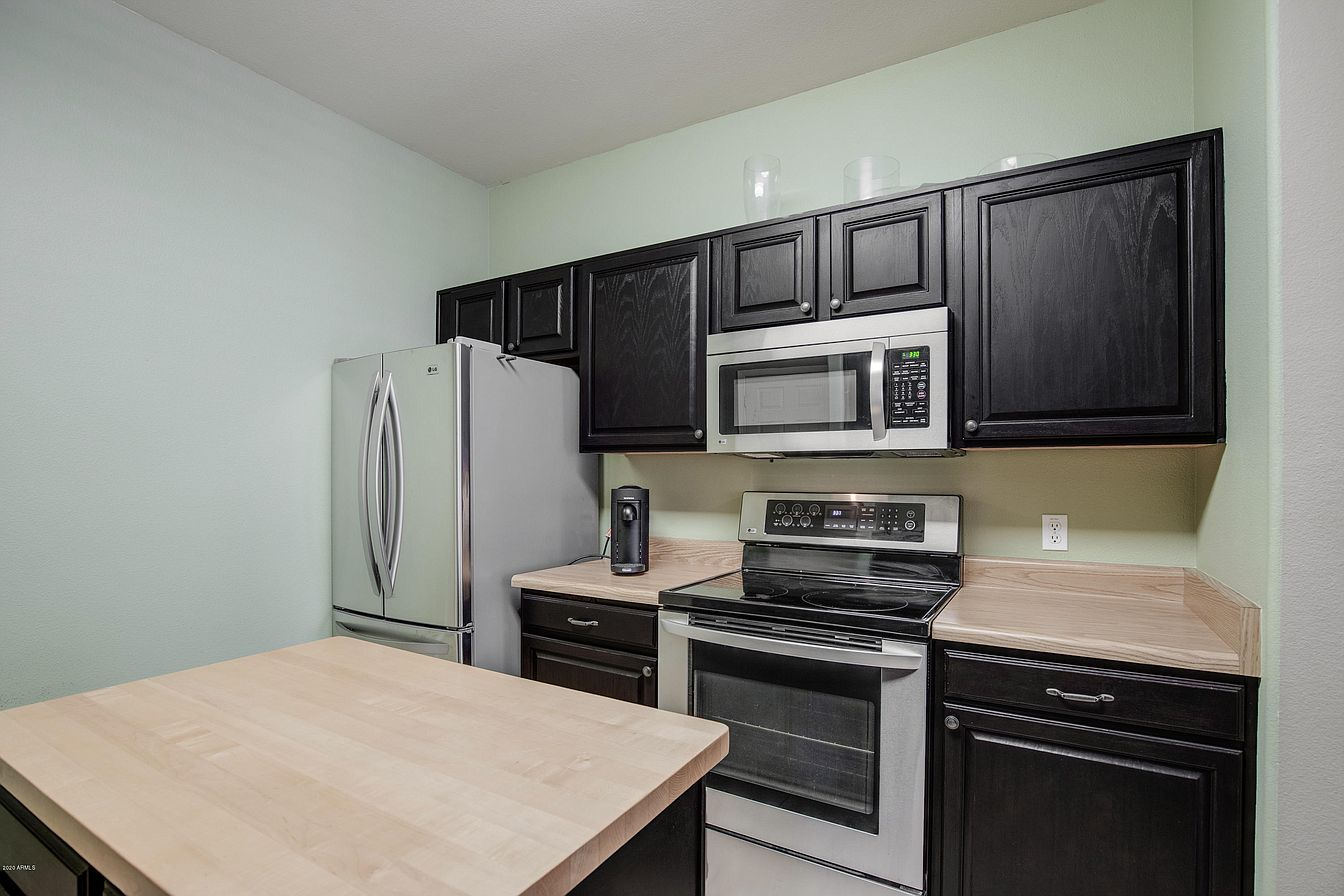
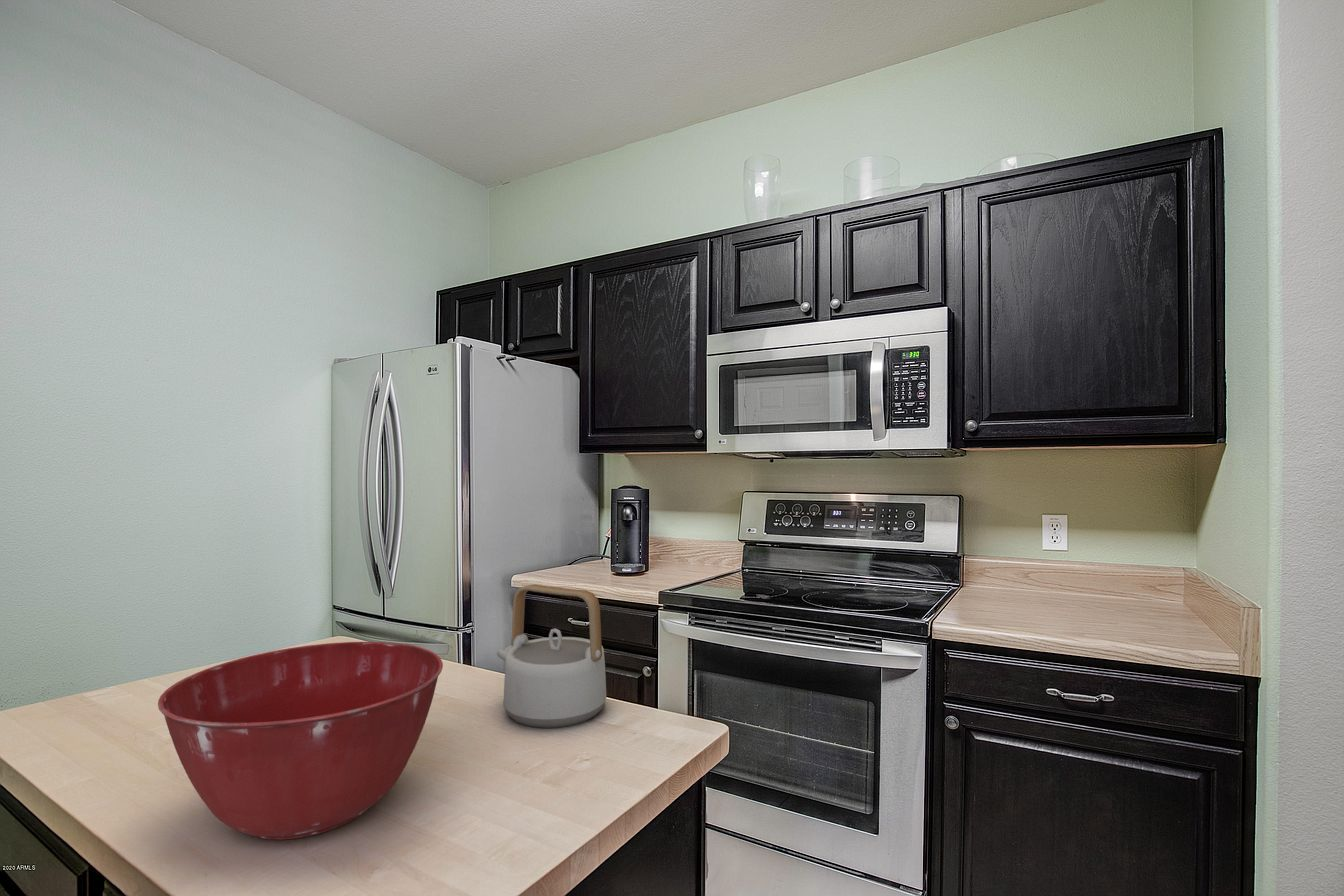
+ mixing bowl [157,641,444,841]
+ teapot [496,583,607,729]
